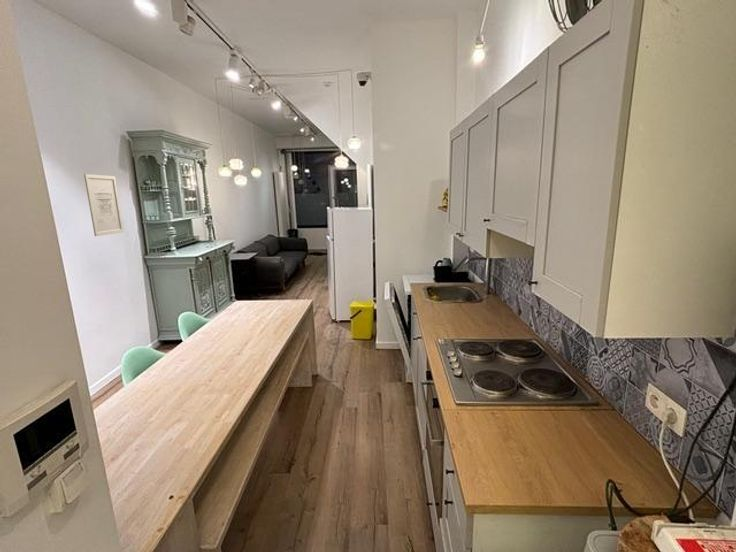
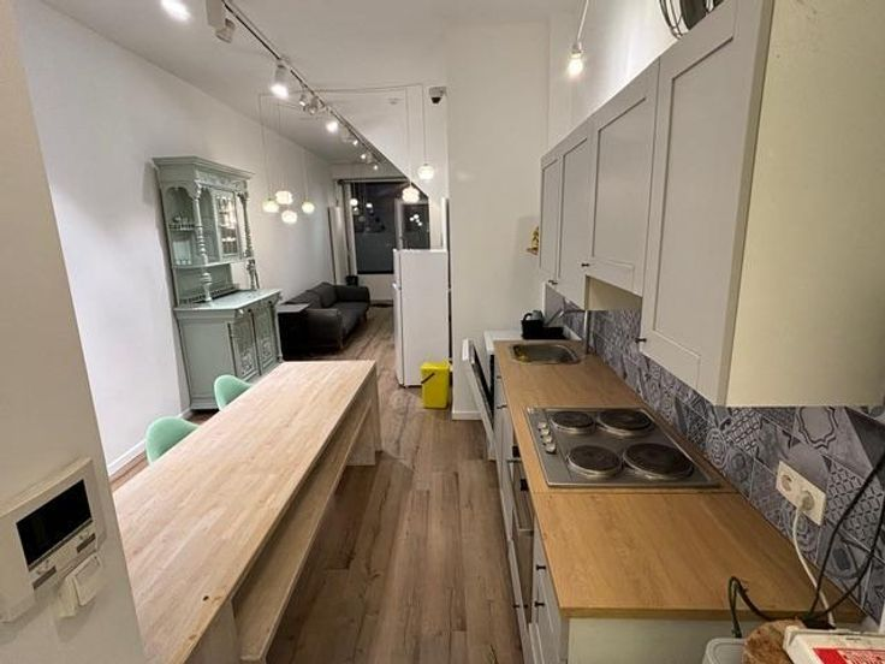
- wall art [83,173,125,237]
